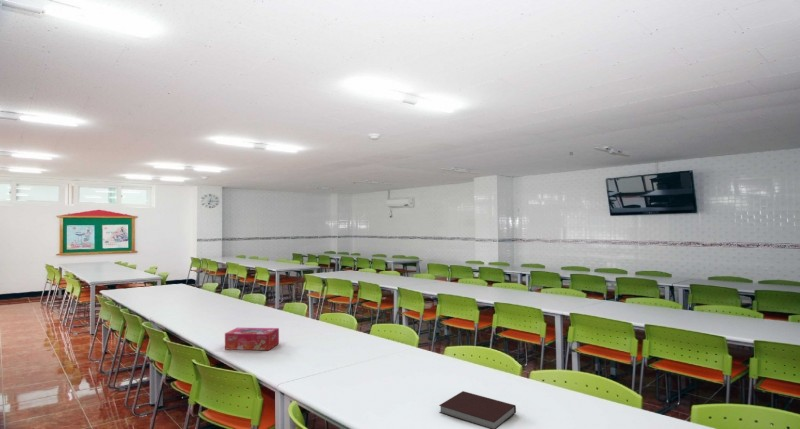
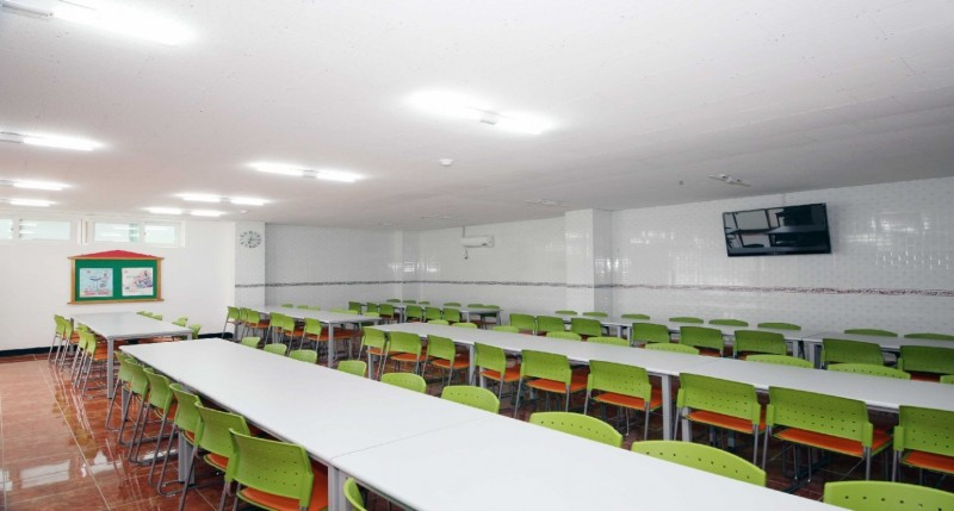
- notebook [438,390,517,429]
- tissue box [224,327,280,351]
